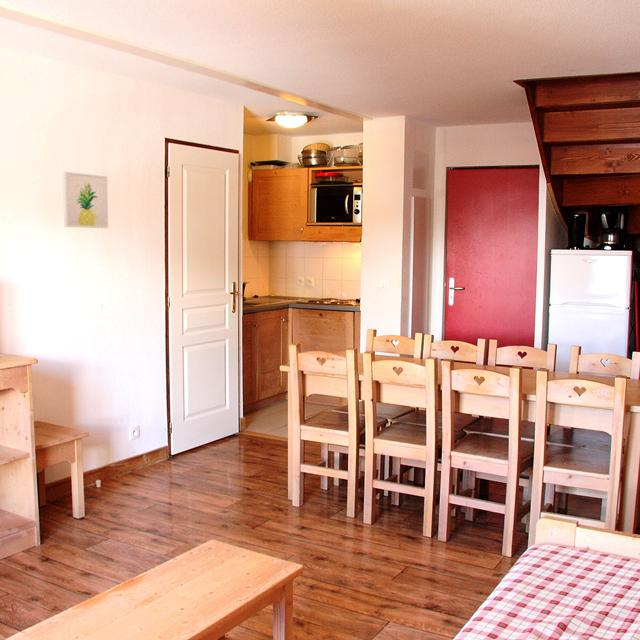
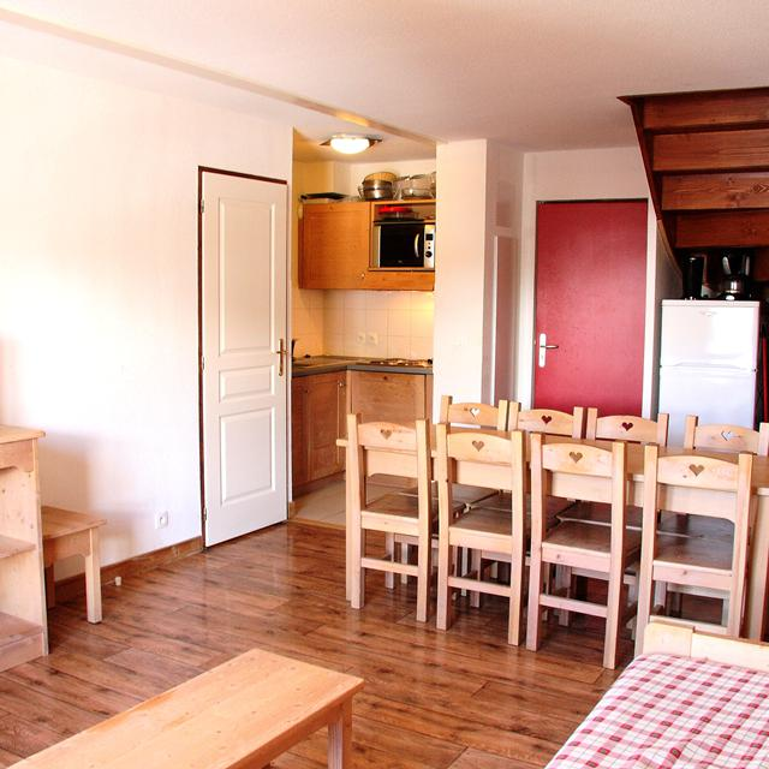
- wall art [62,171,109,229]
